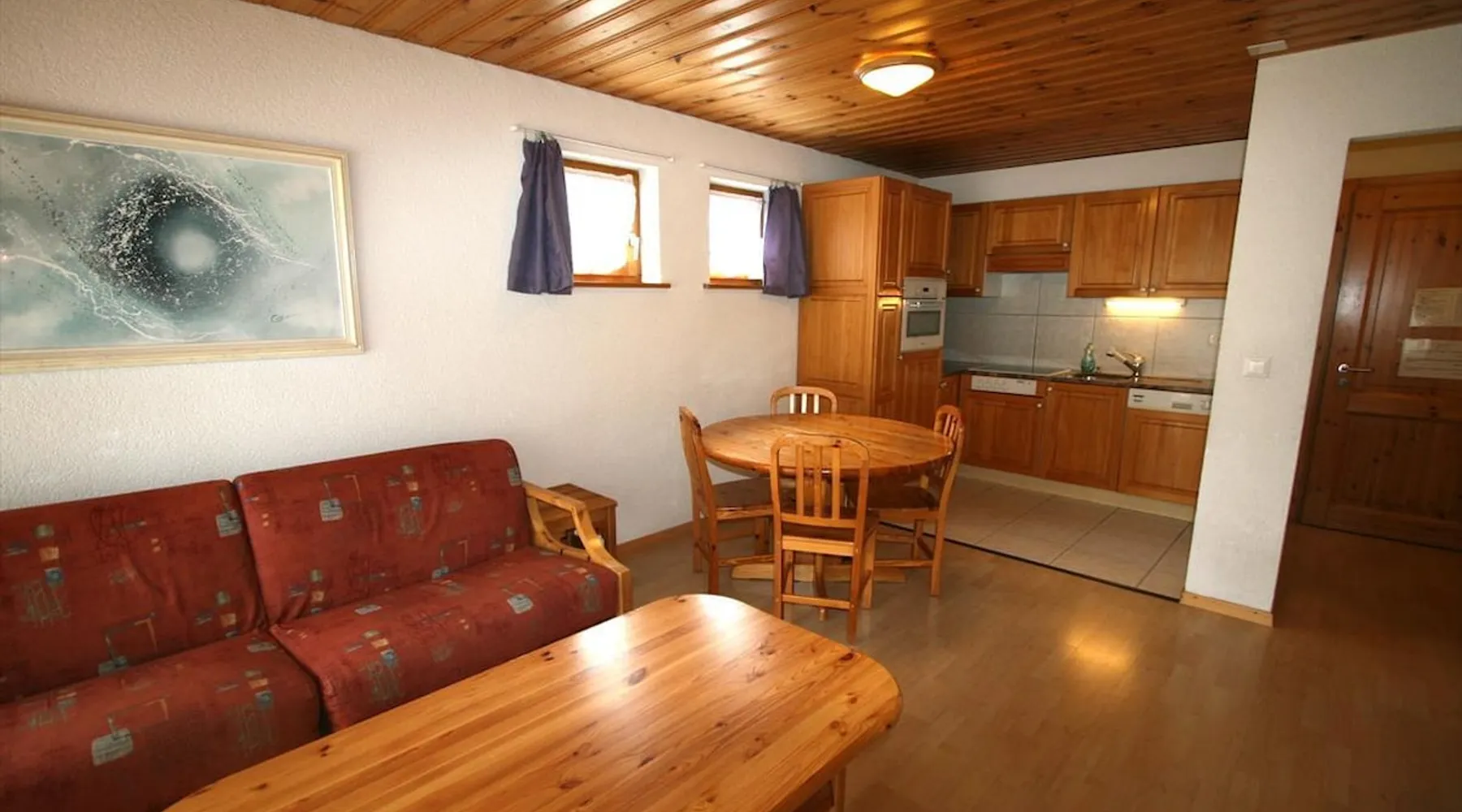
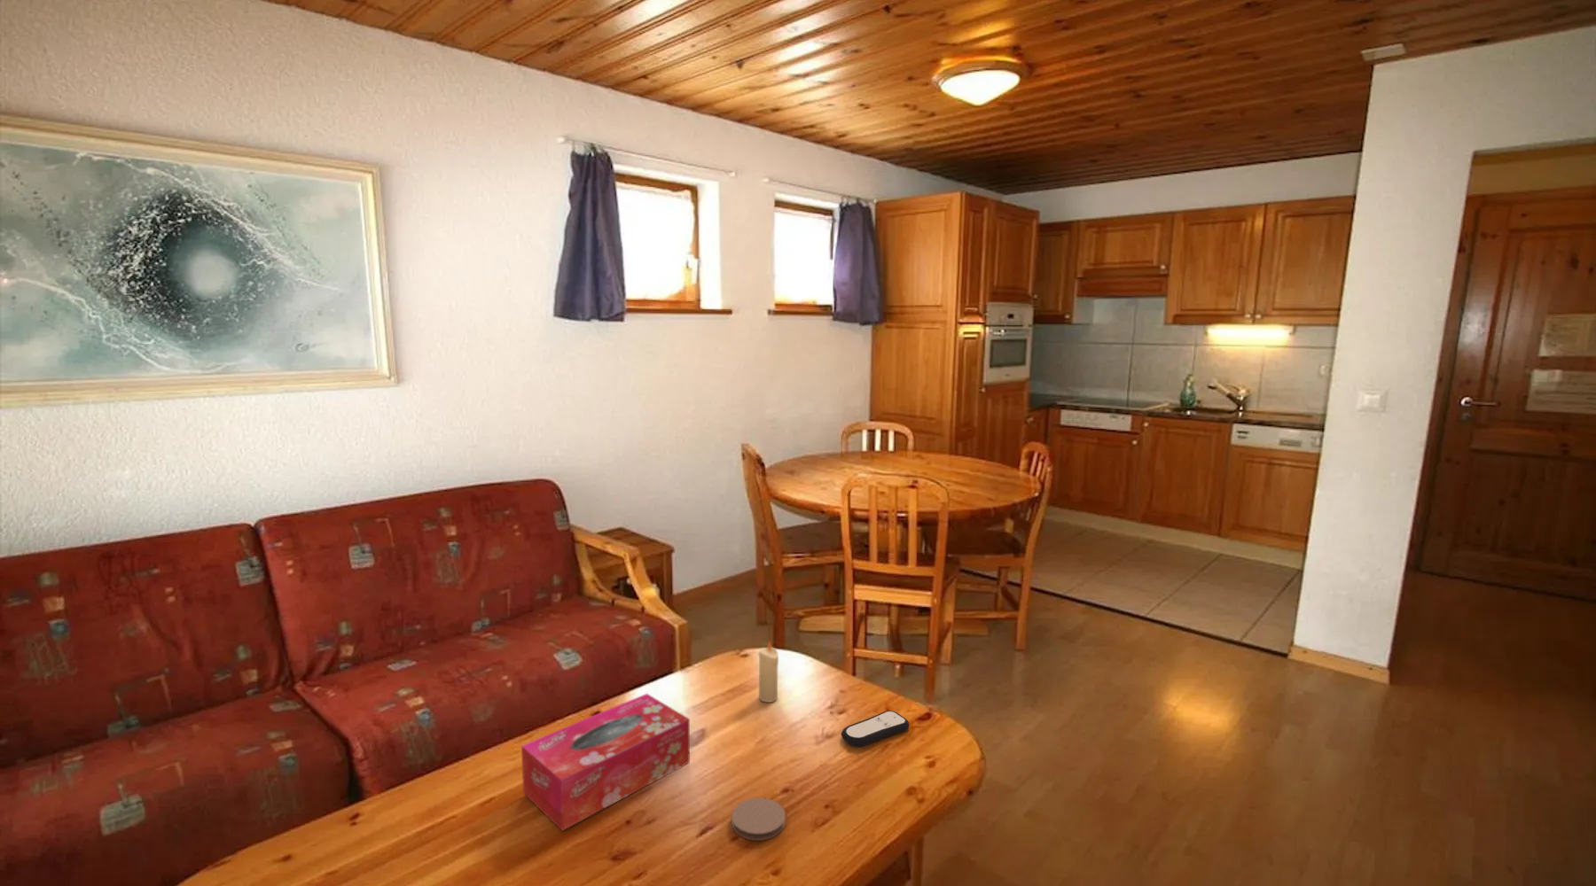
+ coaster [730,797,786,841]
+ remote control [841,709,909,747]
+ tissue box [521,693,691,831]
+ candle [758,639,779,704]
